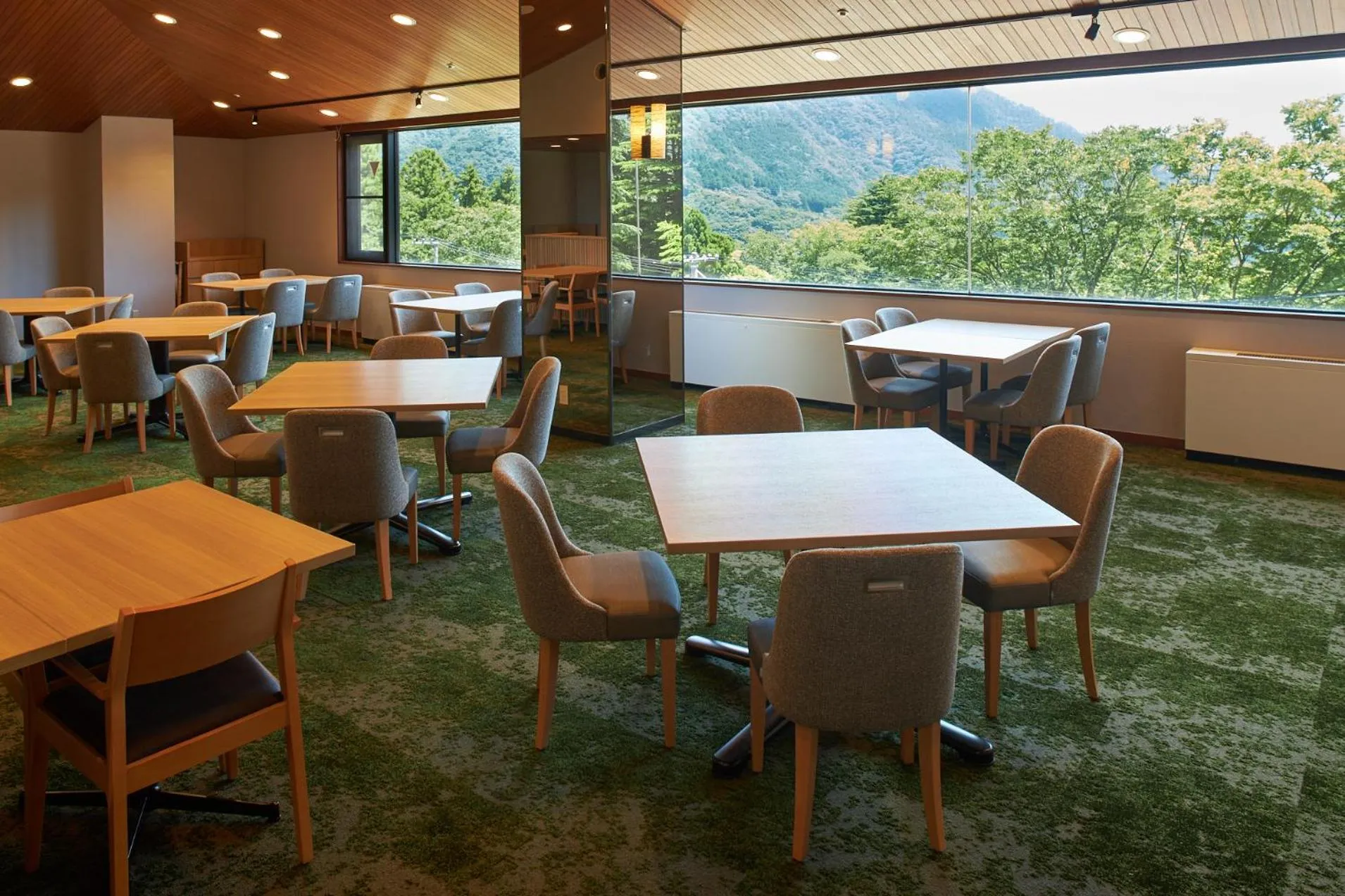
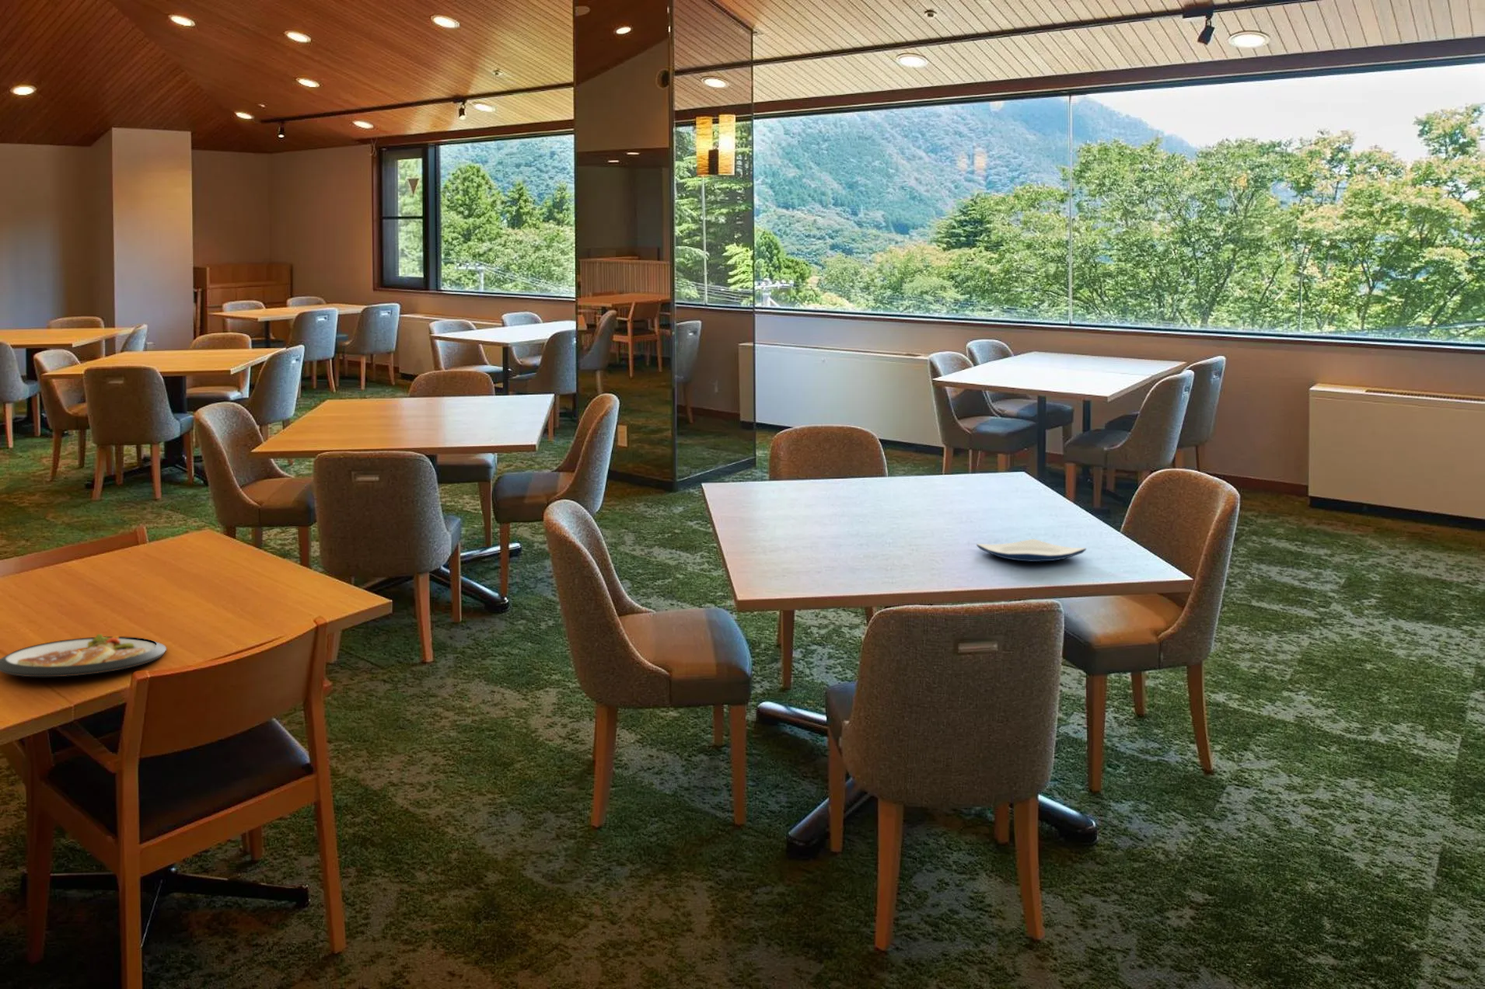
+ plate [976,539,1086,563]
+ dish [0,634,167,678]
